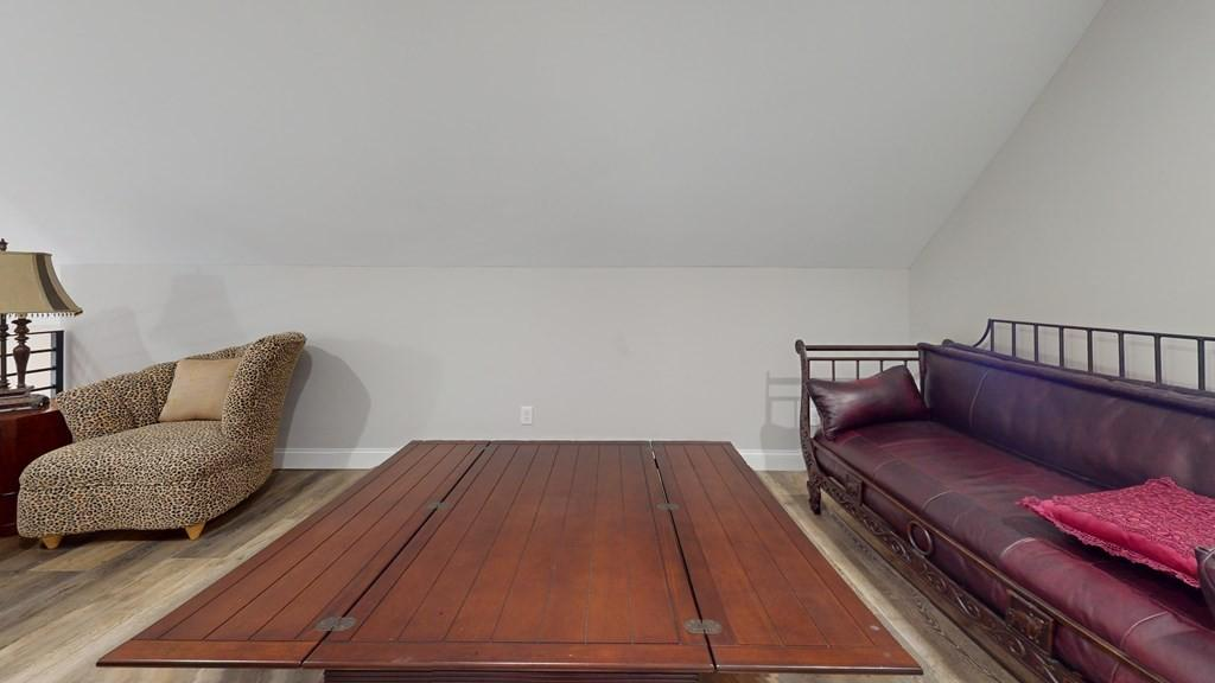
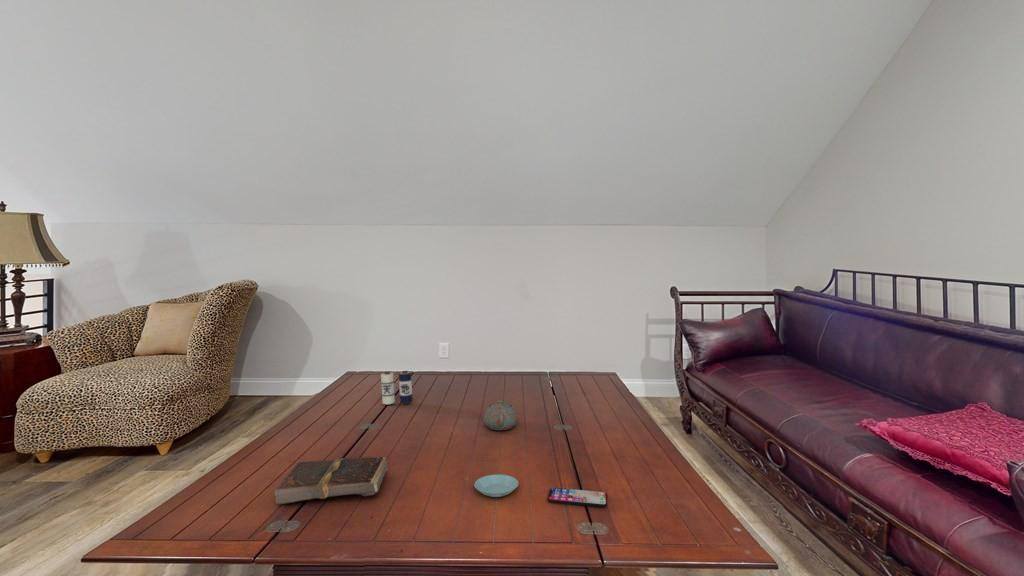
+ smartphone [546,487,608,508]
+ candle [380,370,429,406]
+ book [274,456,389,505]
+ saucer [473,474,519,498]
+ teapot [483,398,518,431]
